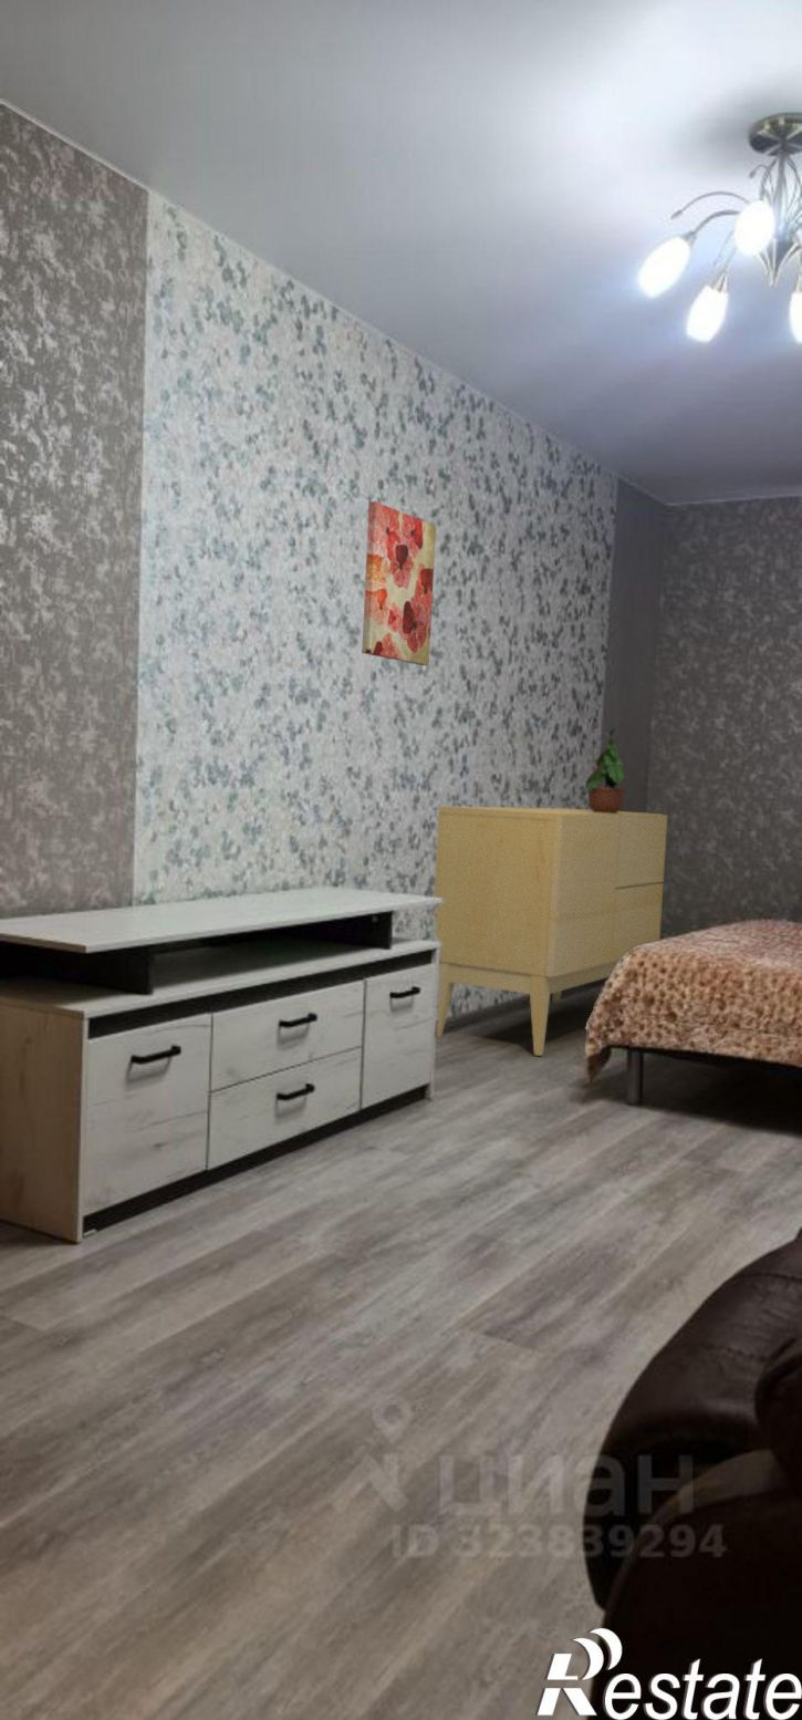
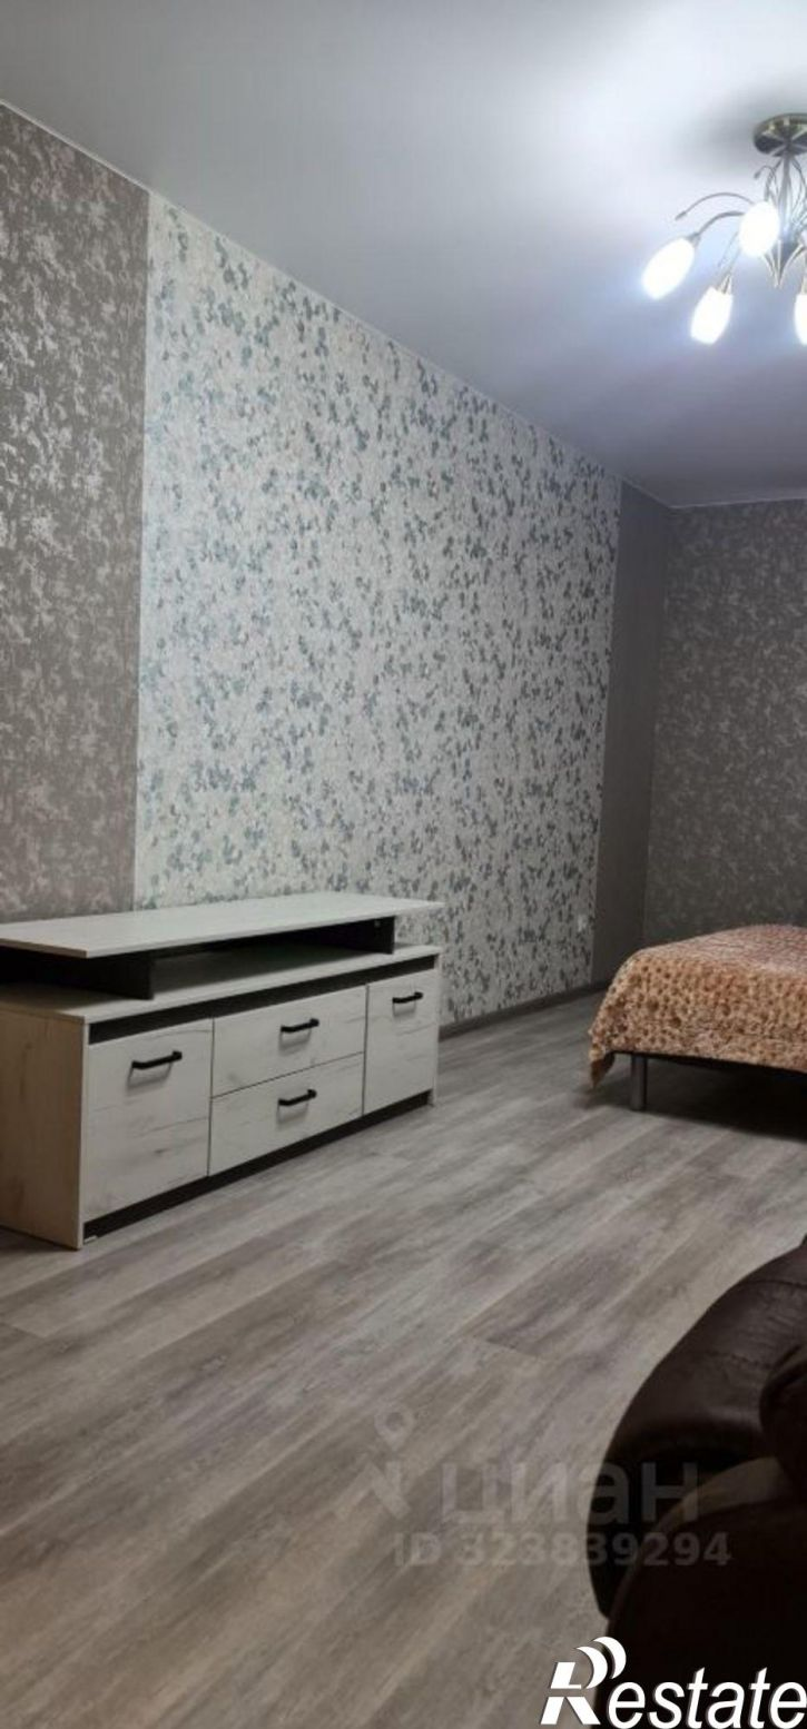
- sideboard [434,805,668,1057]
- potted plant [584,727,631,814]
- wall art [361,500,437,666]
